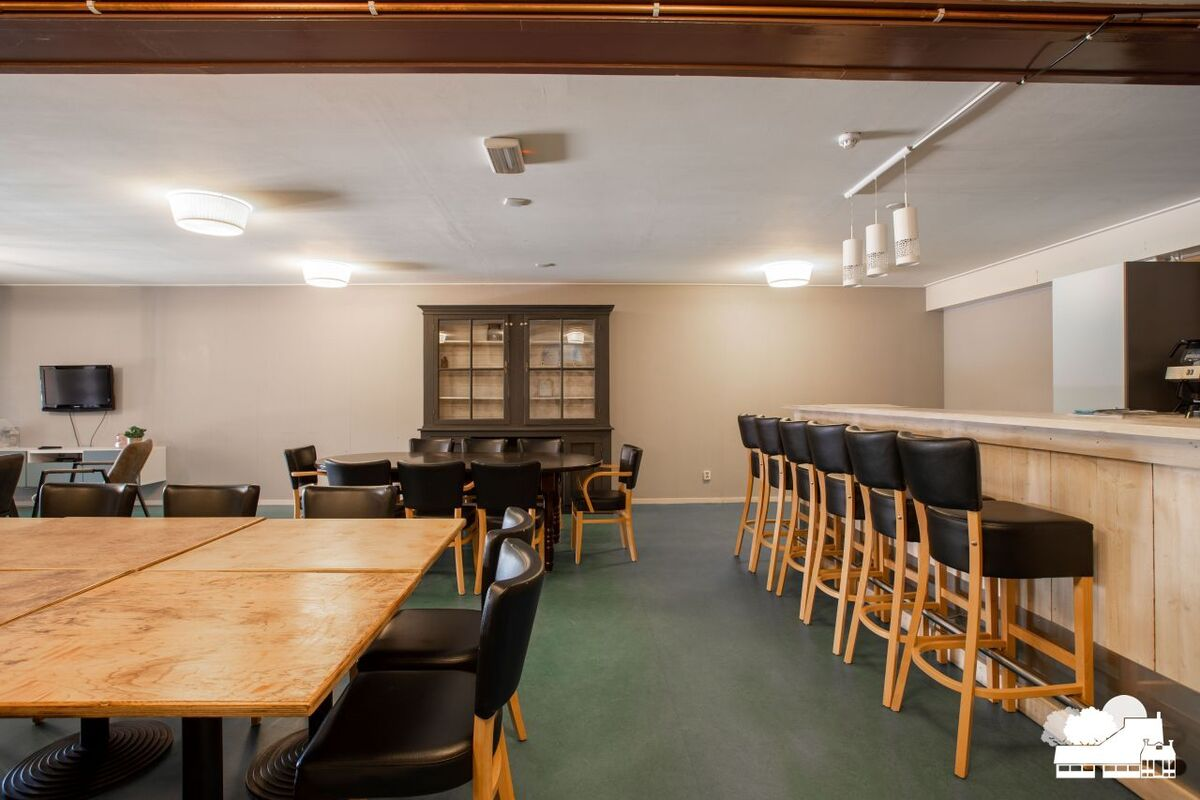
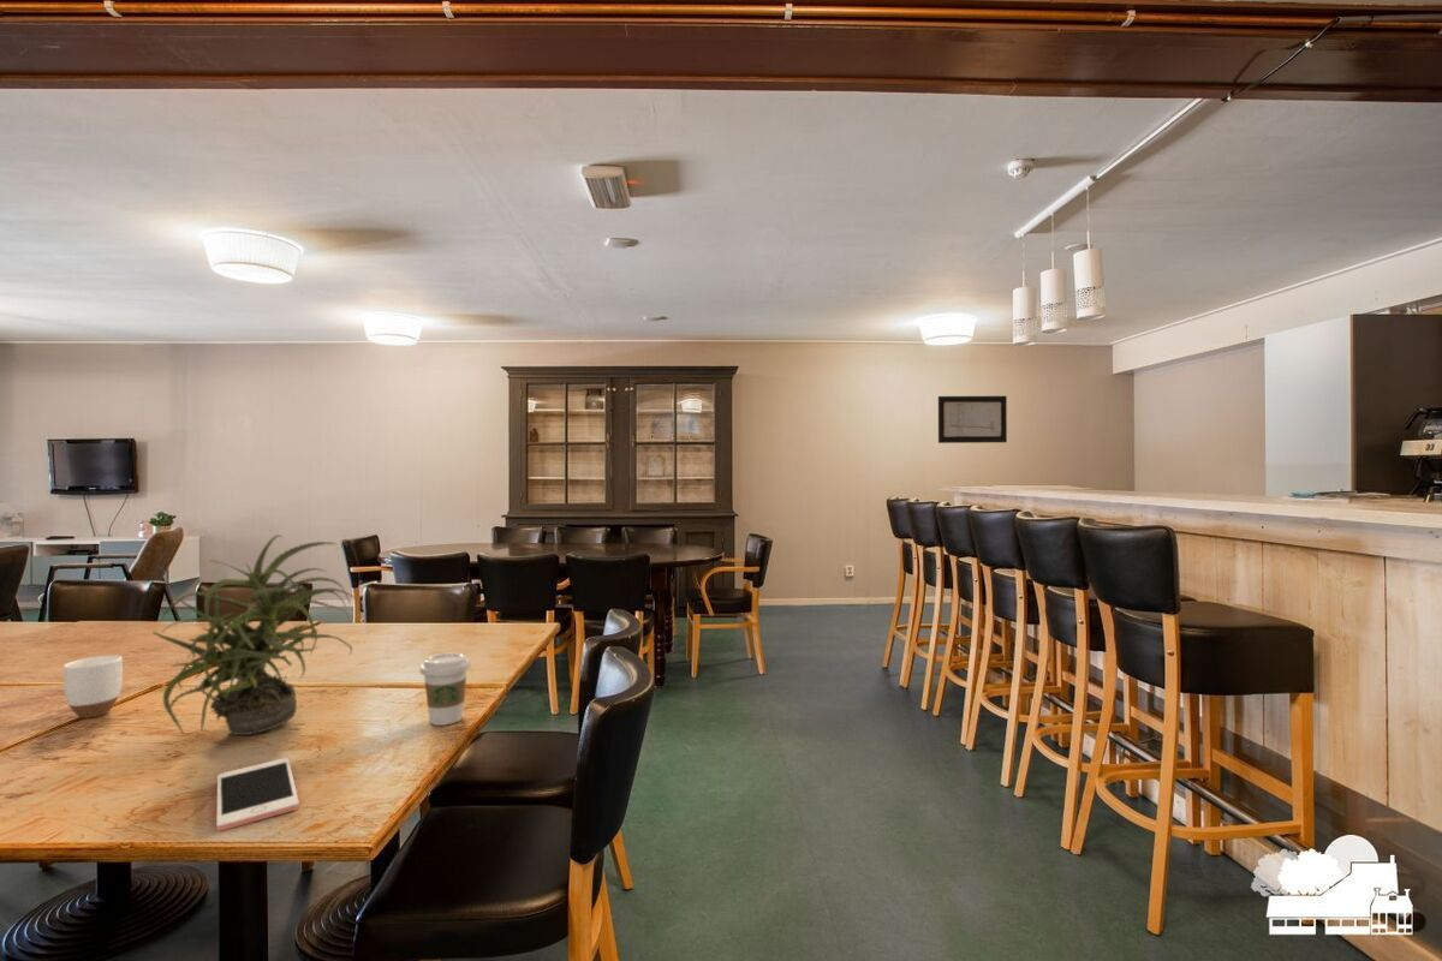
+ coffee cup [419,651,471,727]
+ potted plant [151,533,359,736]
+ mug [62,655,124,720]
+ wall art [937,395,1008,444]
+ cell phone [215,757,300,832]
